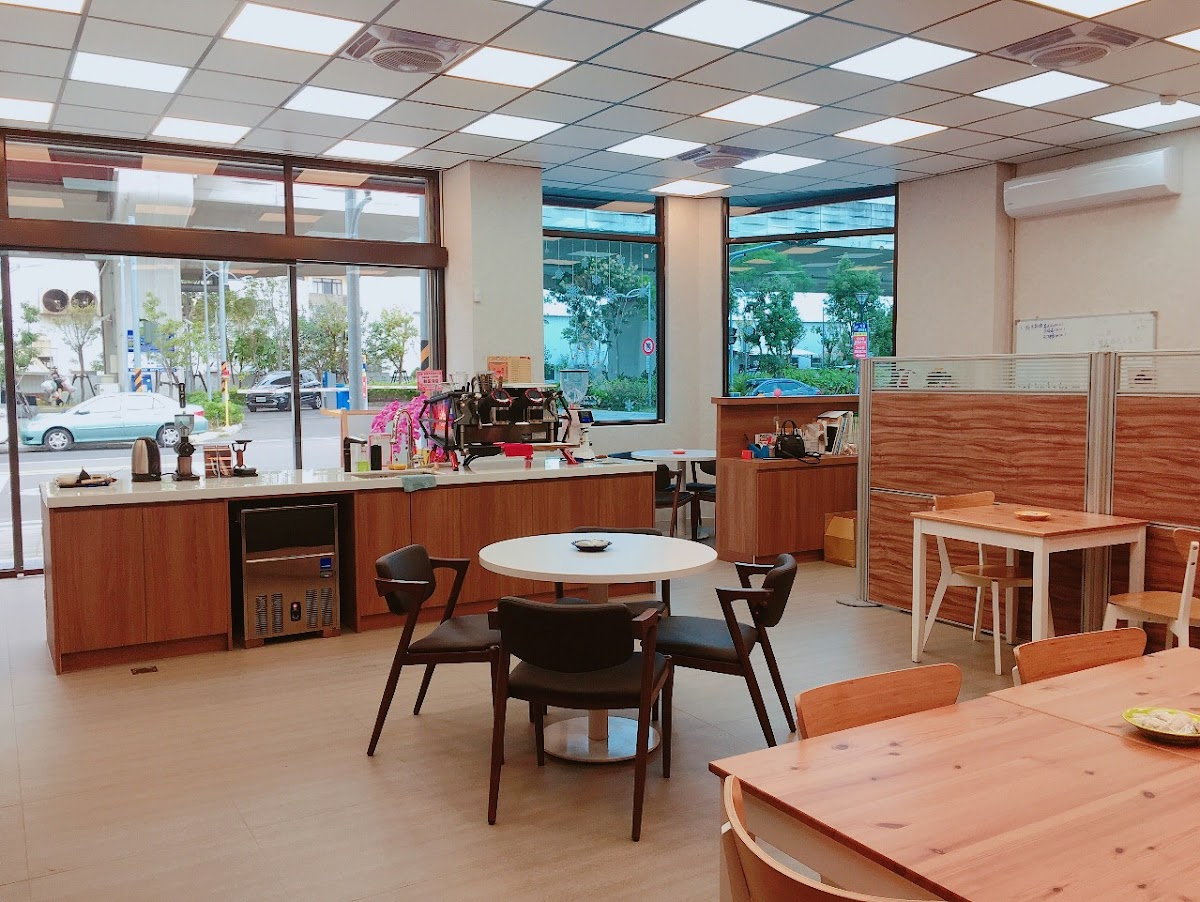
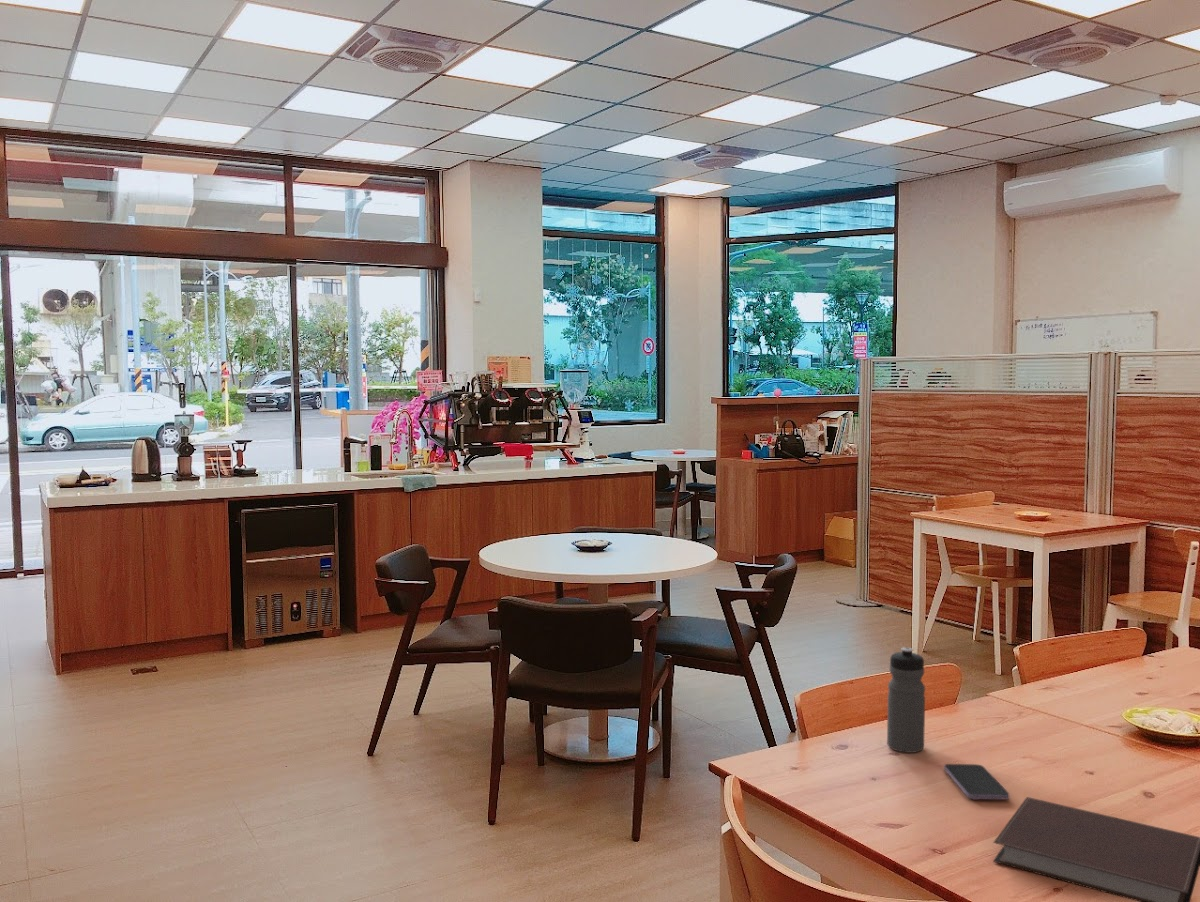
+ smartphone [943,763,1010,801]
+ water bottle [886,646,926,754]
+ notebook [992,796,1200,902]
